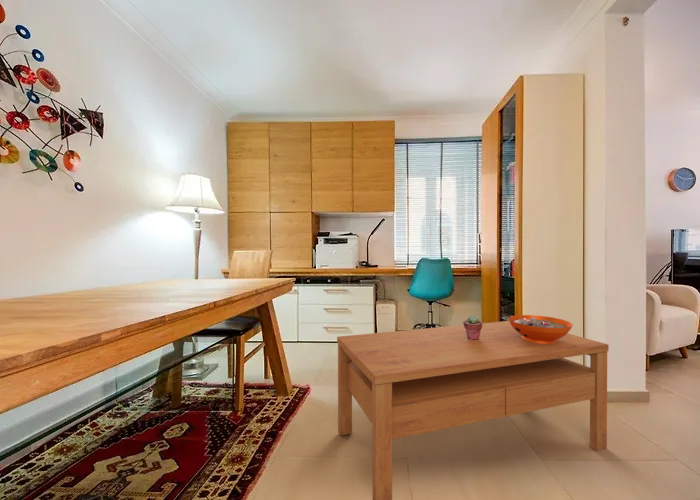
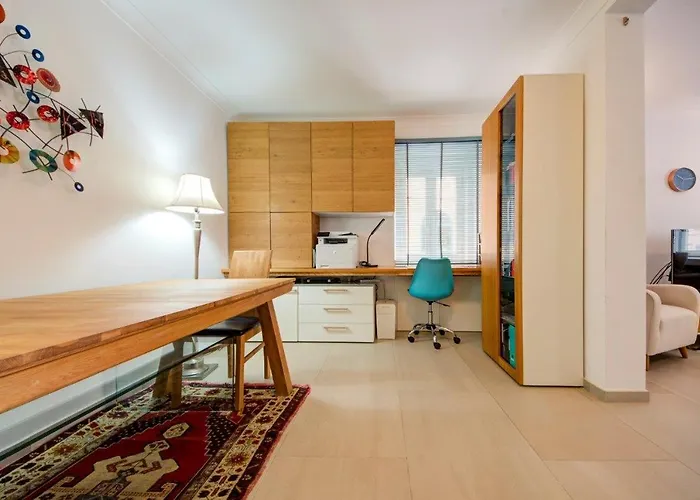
- decorative bowl [508,314,574,344]
- potted succulent [462,314,483,340]
- coffee table [336,320,610,500]
